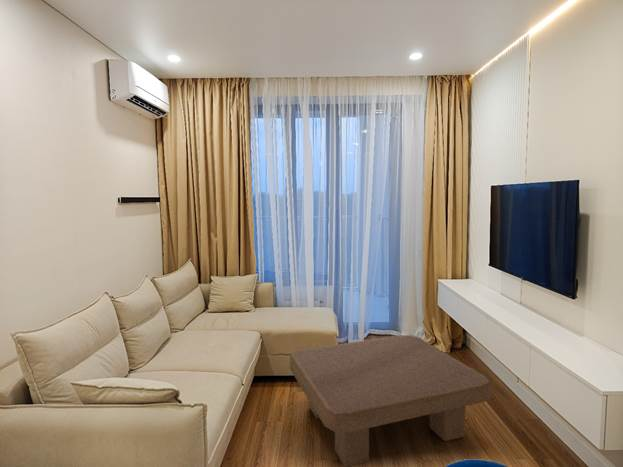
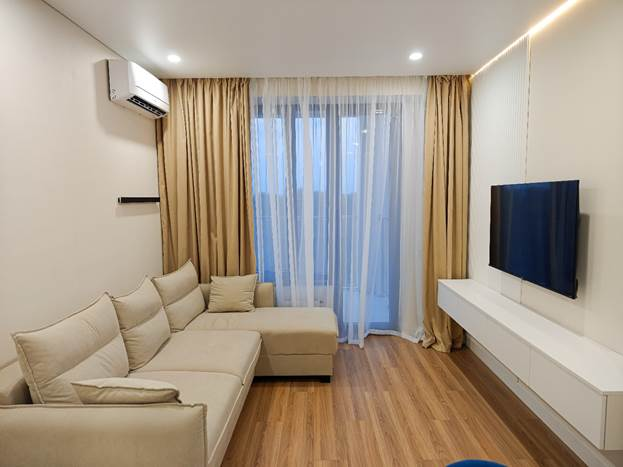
- coffee table [289,334,492,467]
